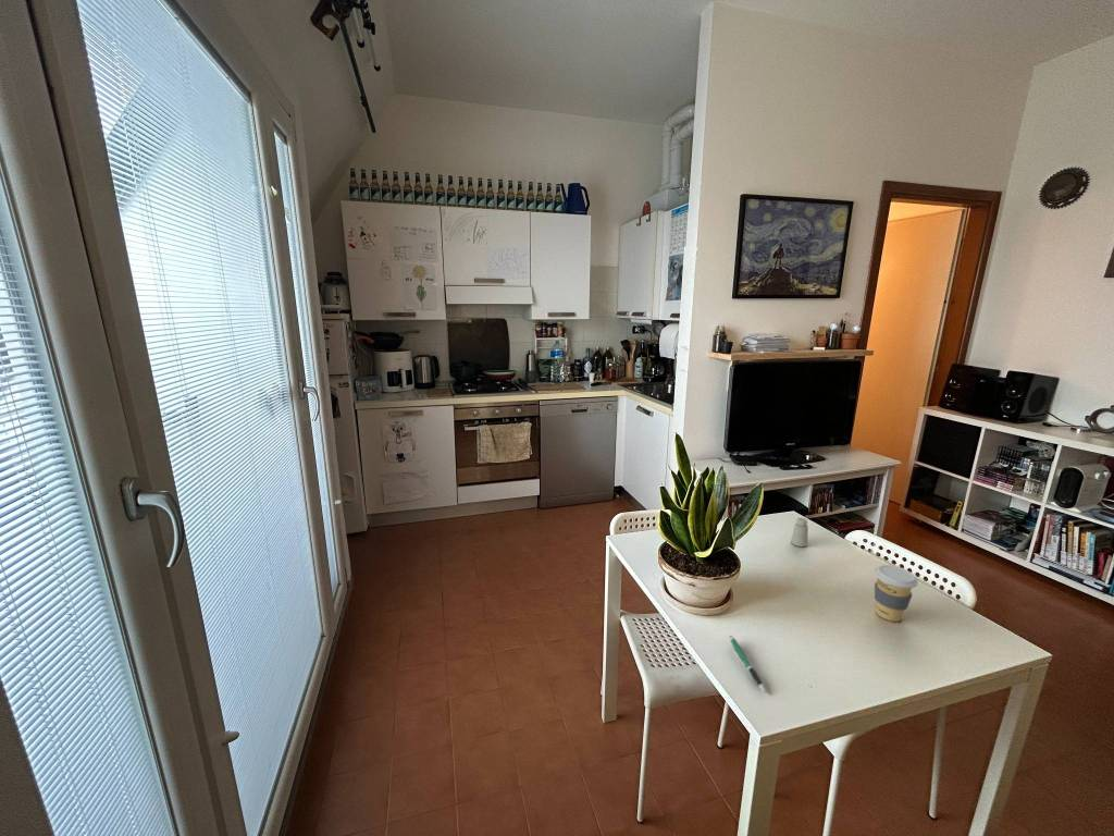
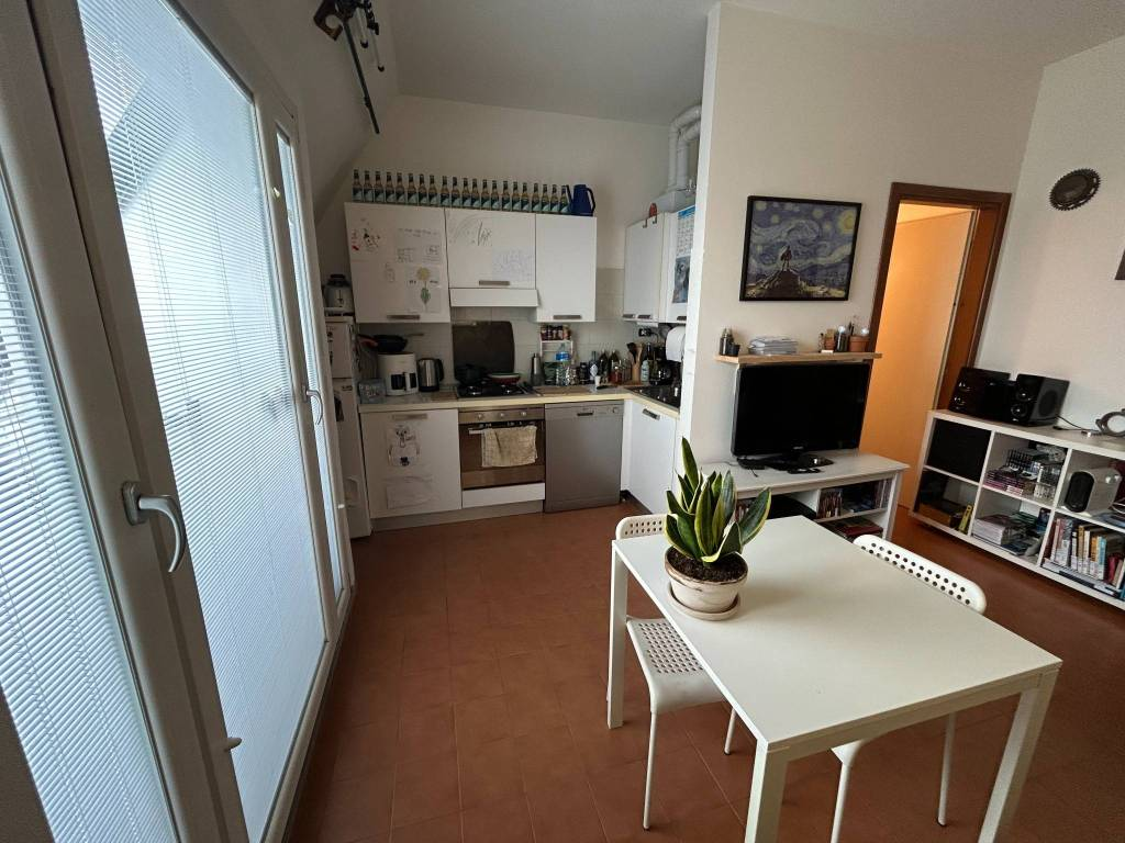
- saltshaker [790,517,809,548]
- pen [729,635,767,693]
- coffee cup [874,564,919,623]
